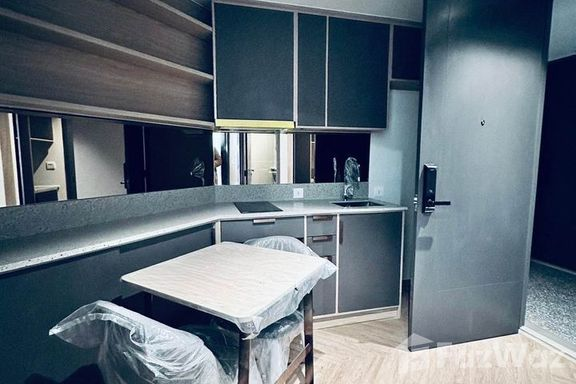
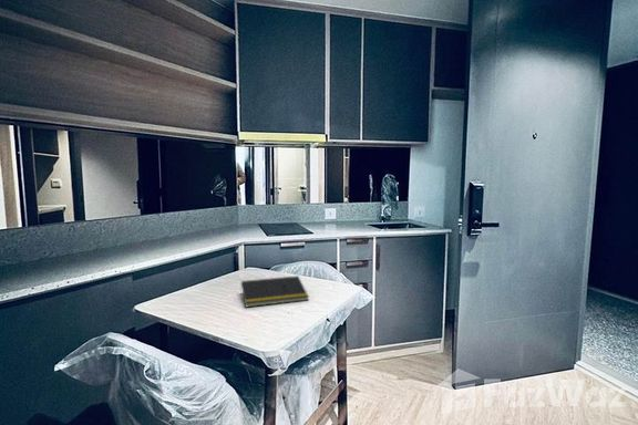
+ notepad [239,274,310,309]
